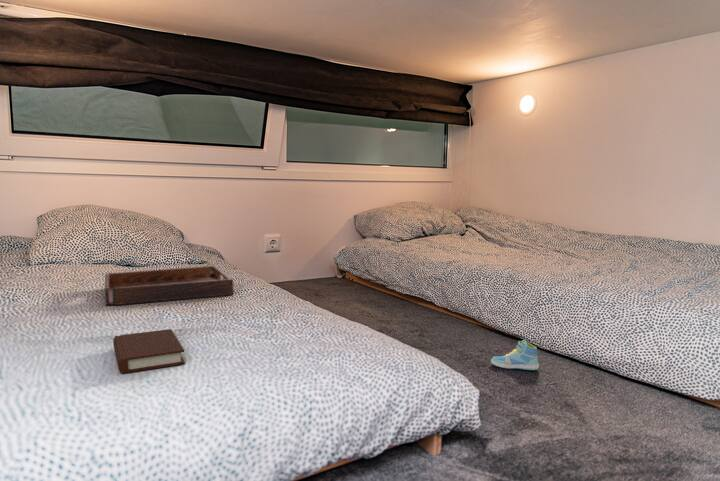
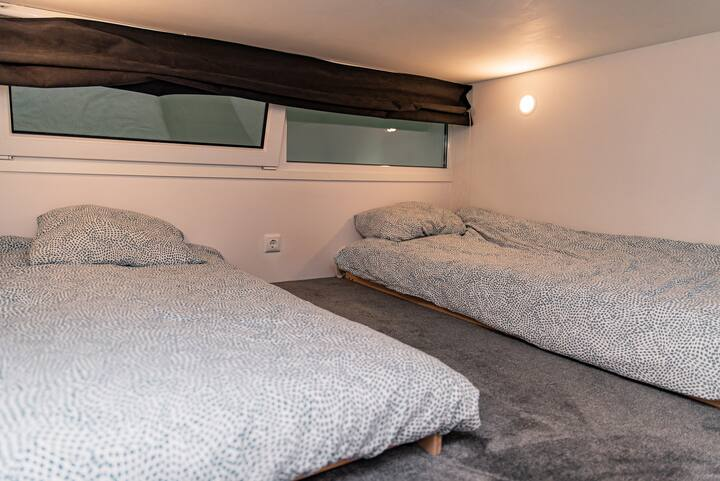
- sneaker [490,338,540,371]
- serving tray [104,265,234,306]
- book [112,328,186,374]
